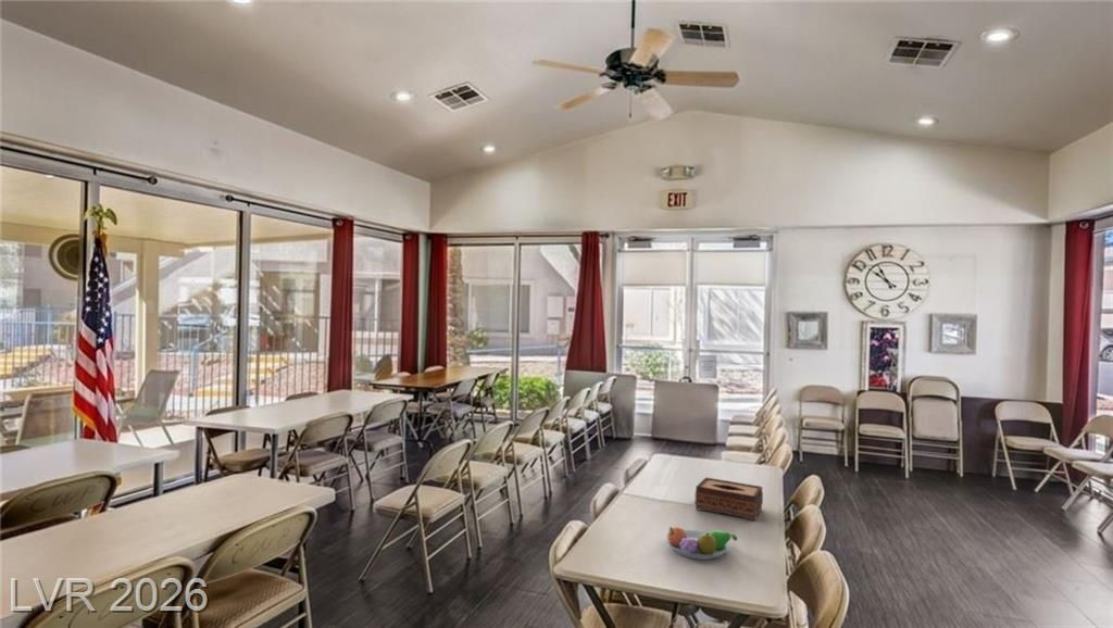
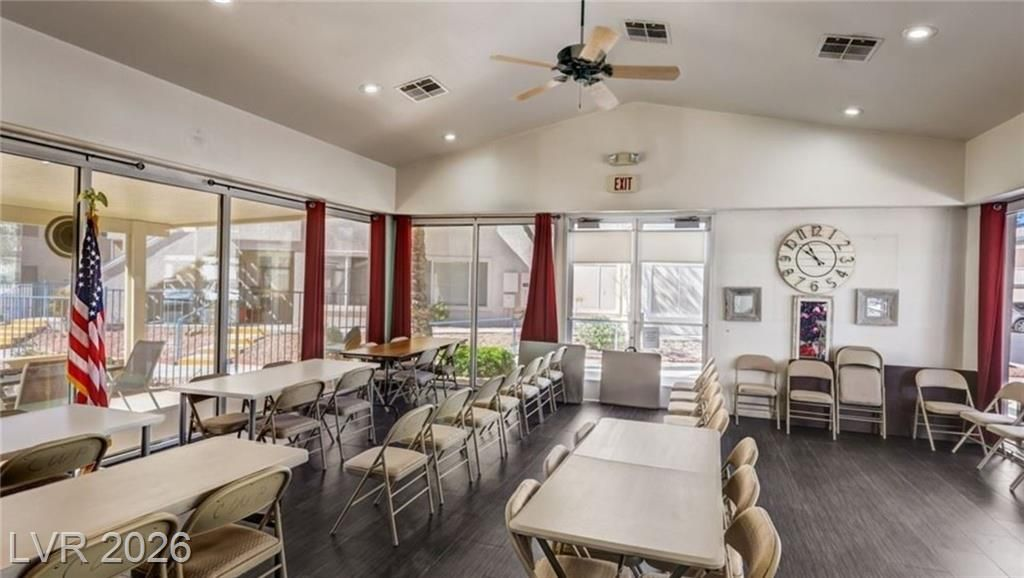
- fruit bowl [664,526,738,561]
- tissue box [693,476,764,522]
